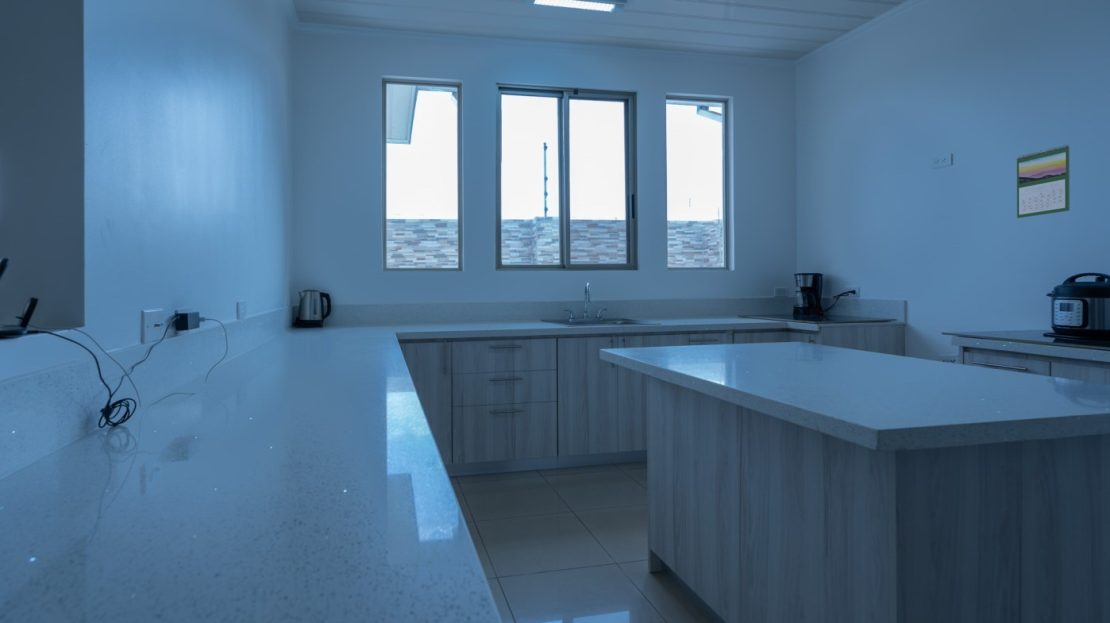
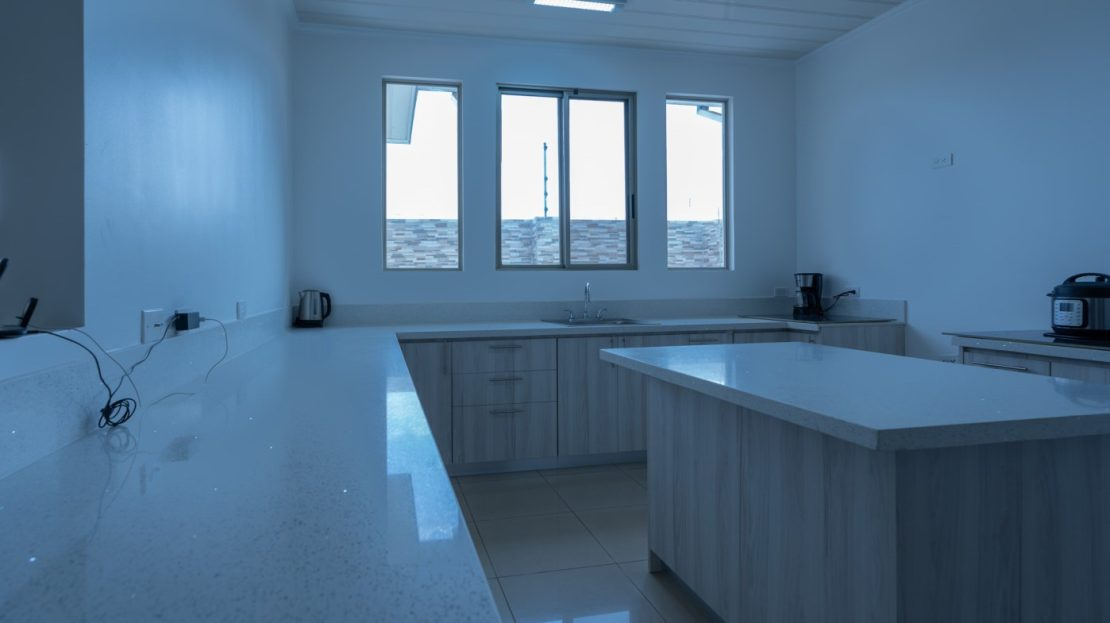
- calendar [1016,144,1071,219]
